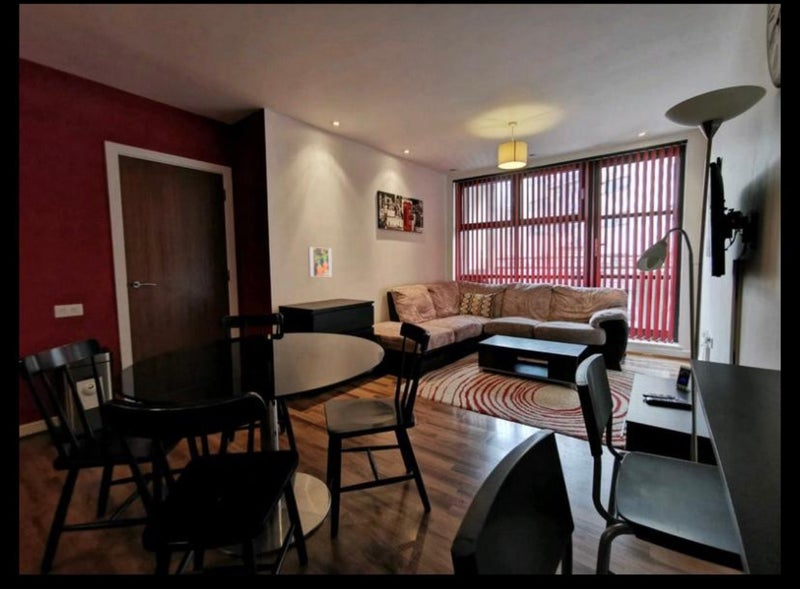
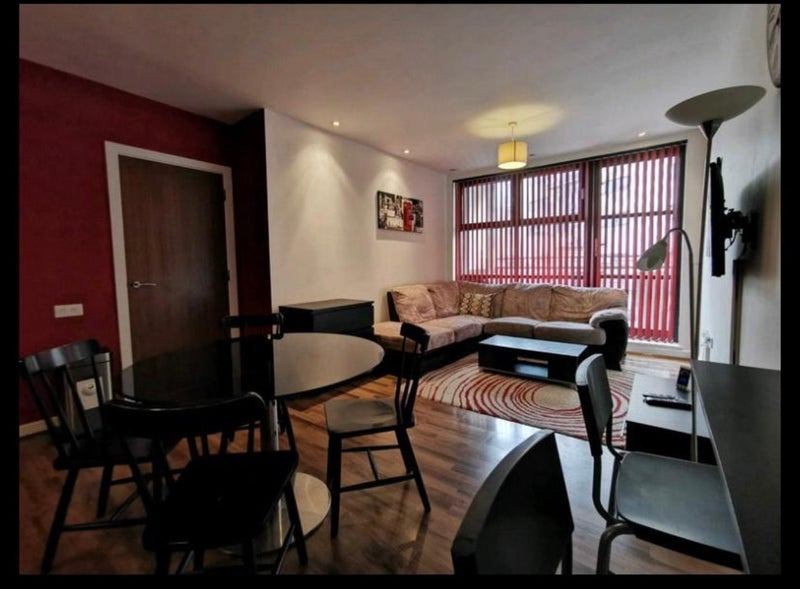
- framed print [307,246,333,278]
